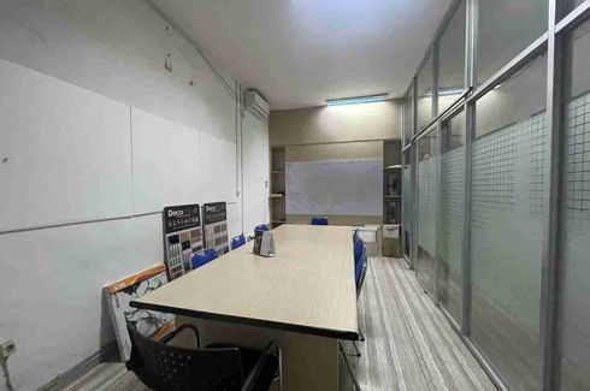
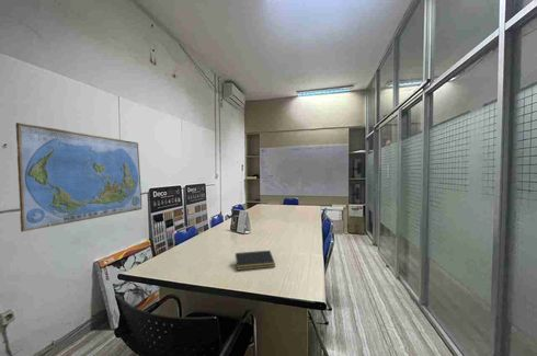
+ notepad [233,250,276,272]
+ world map [14,122,142,233]
